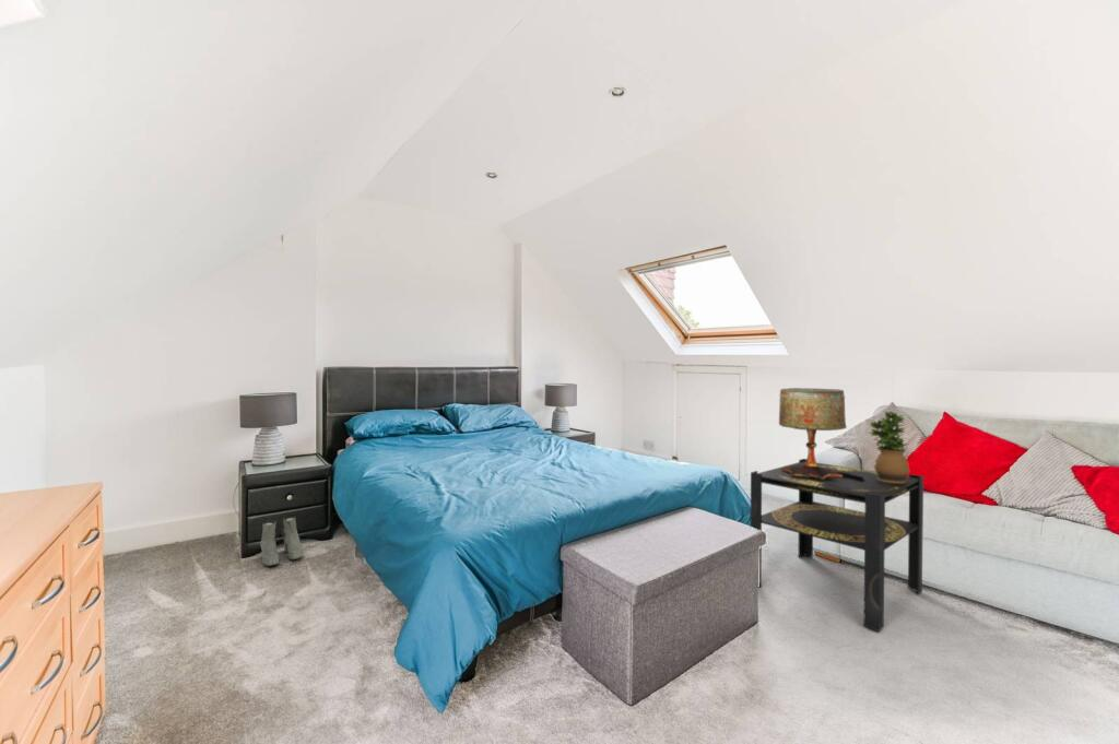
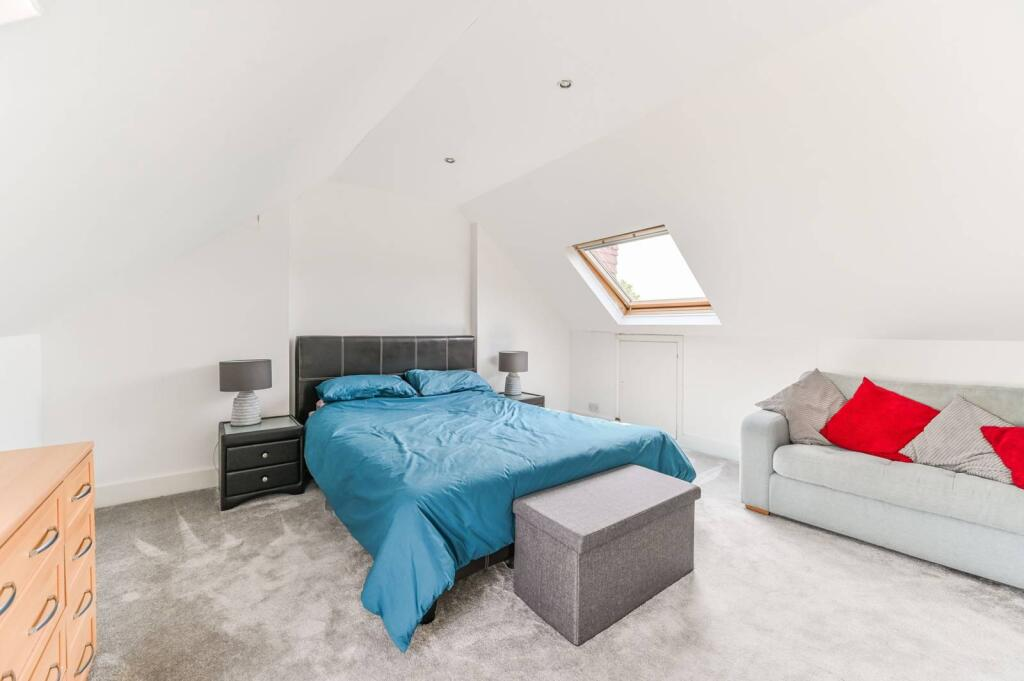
- potted plant [867,409,911,483]
- boots [259,515,304,567]
- table lamp [778,387,848,481]
- side table [750,458,924,633]
